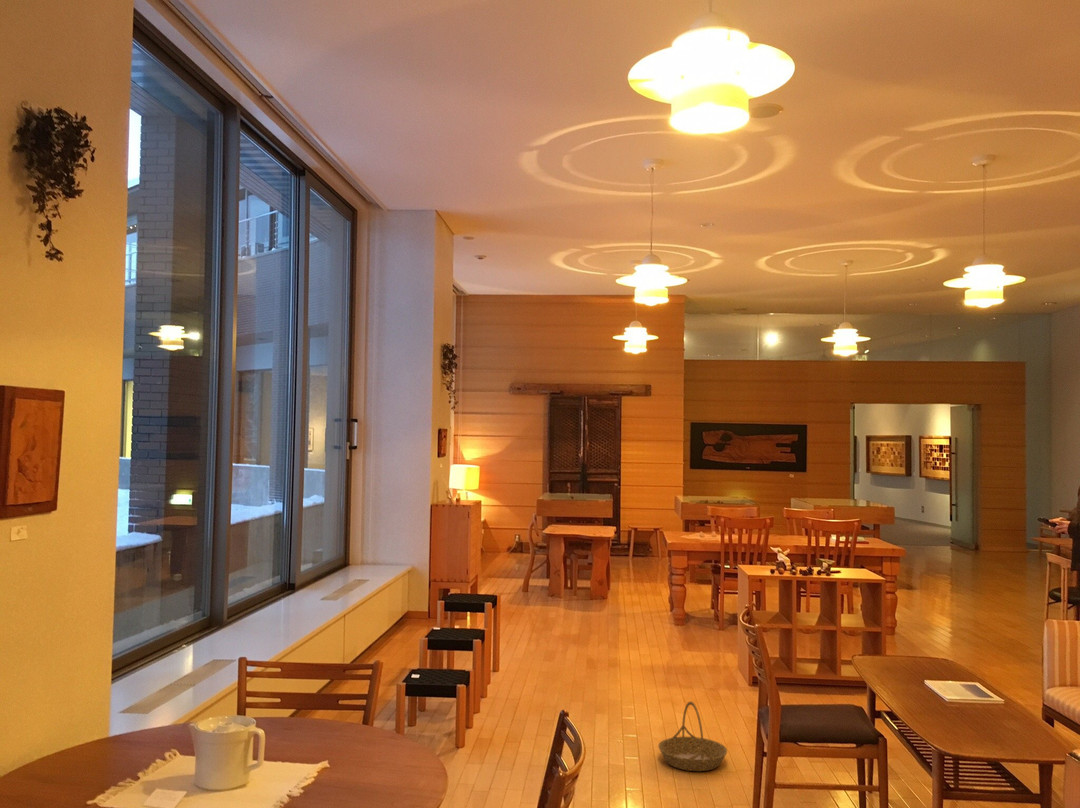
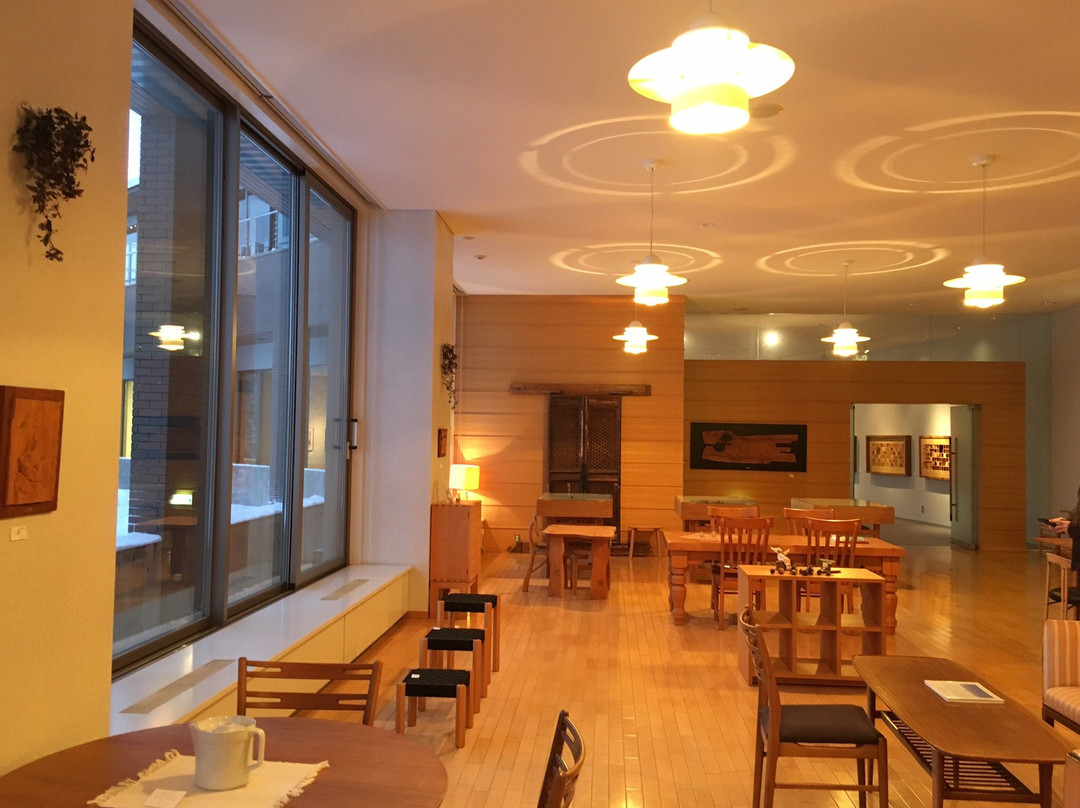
- basket [657,701,728,772]
